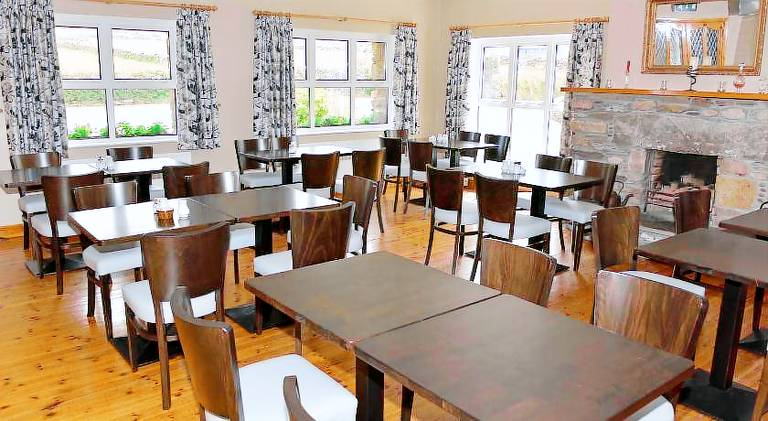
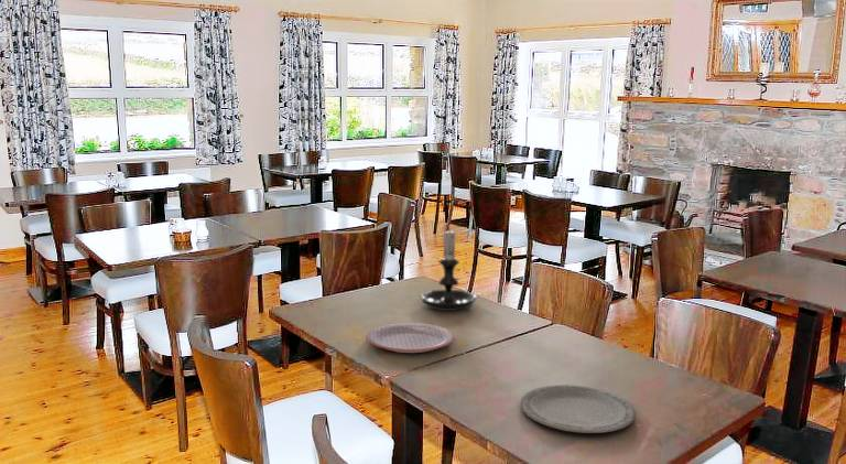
+ plate [365,322,456,354]
+ plate [520,384,636,434]
+ candle holder [419,225,478,312]
